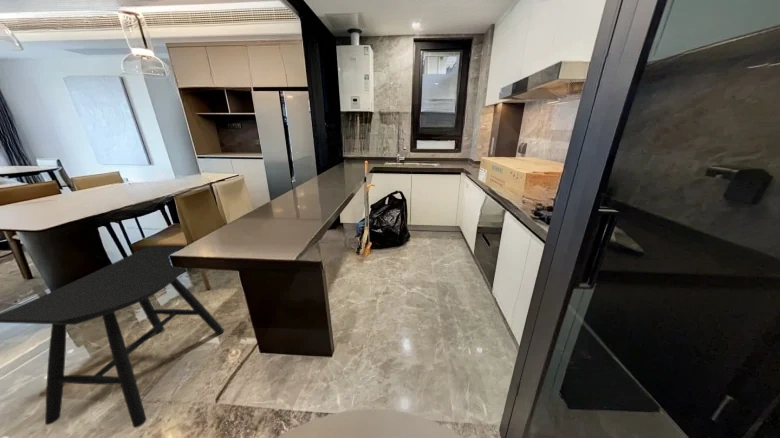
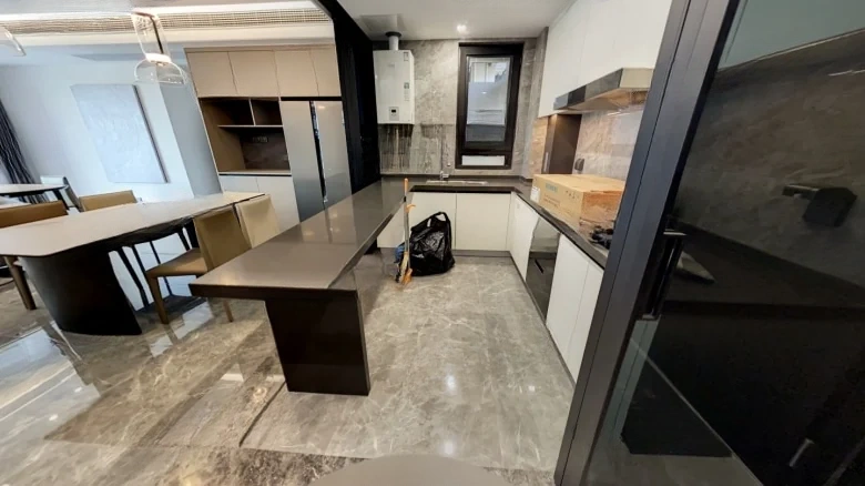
- stool [0,245,225,429]
